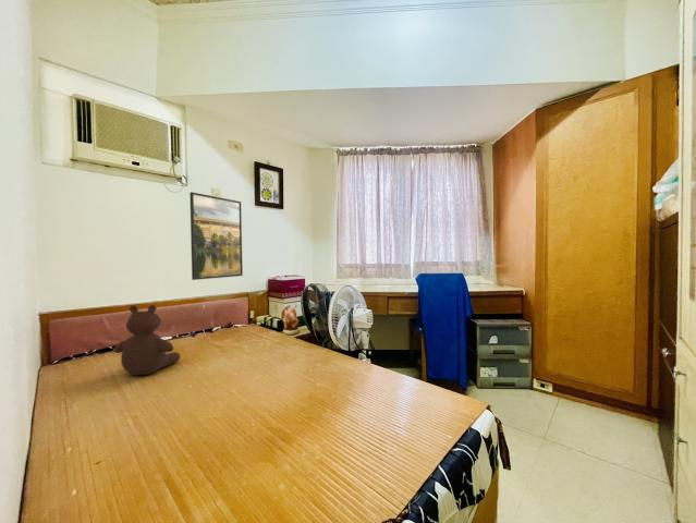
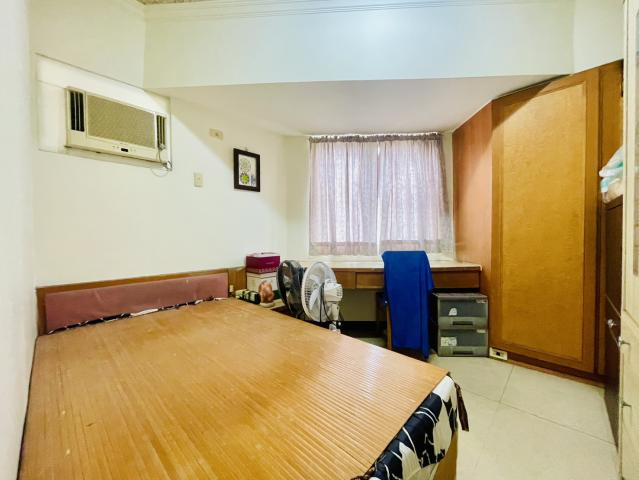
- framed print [188,191,244,281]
- teddy bear [113,304,181,376]
